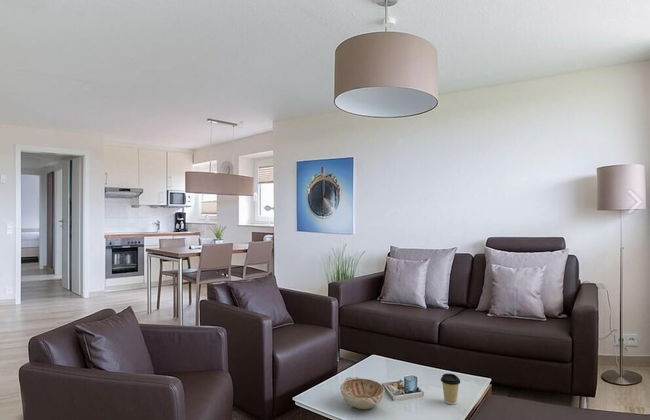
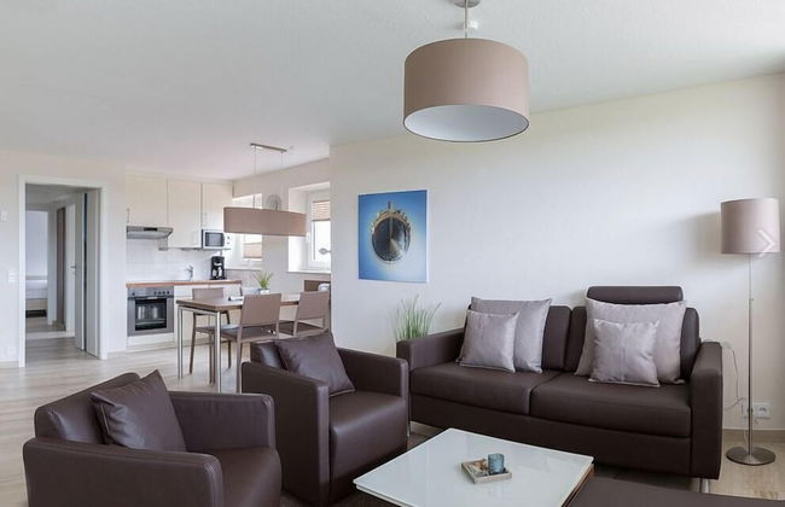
- coffee cup [440,373,461,405]
- decorative bowl [339,376,386,410]
